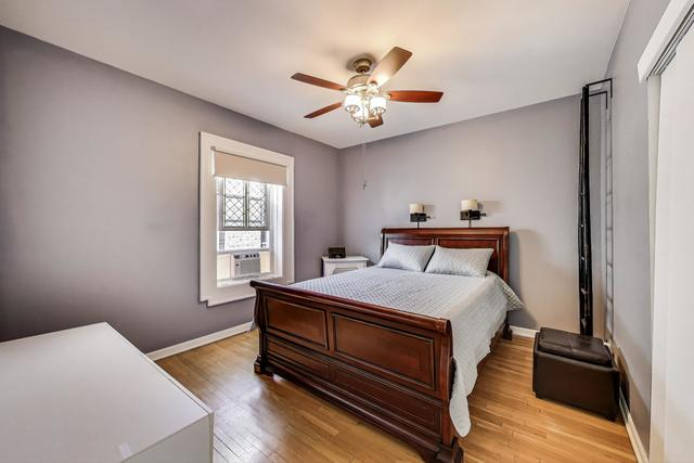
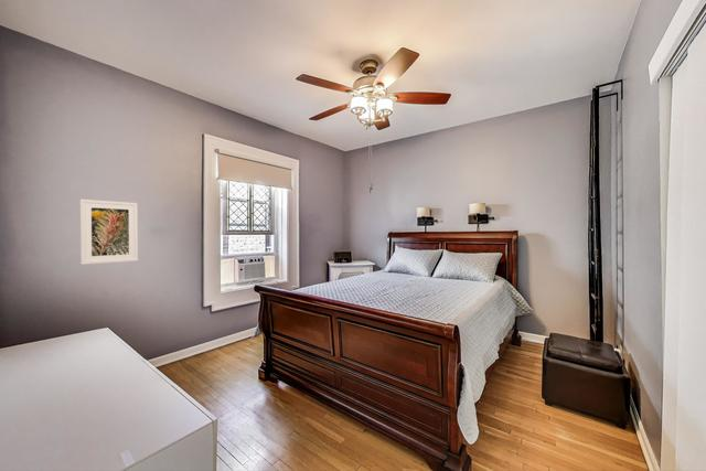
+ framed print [79,199,139,266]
